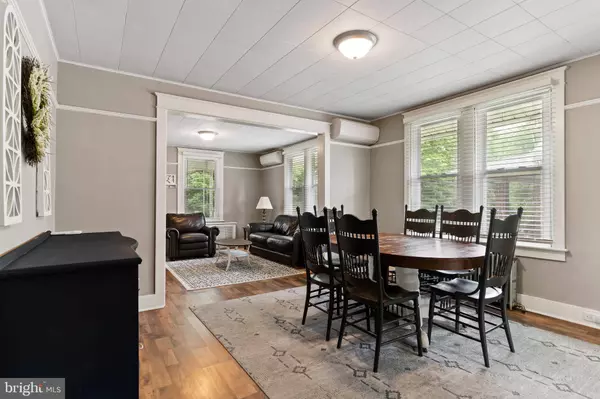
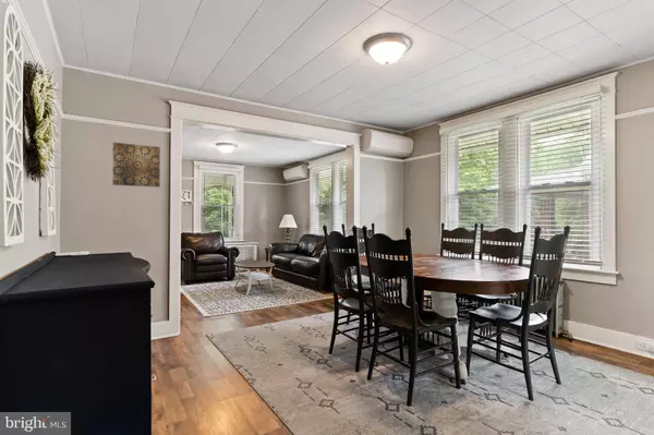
+ wall art [111,142,161,189]
